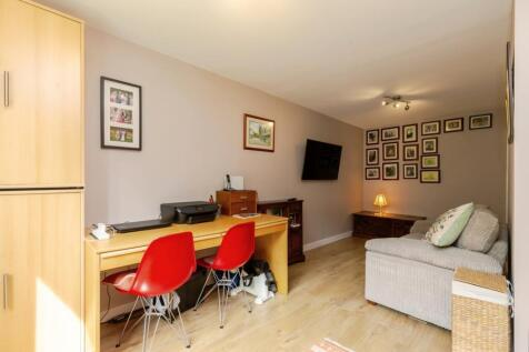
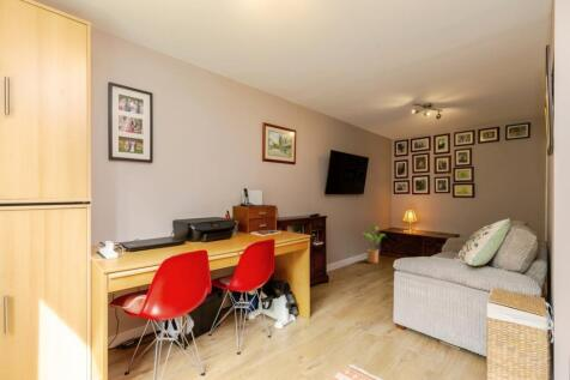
+ house plant [362,225,387,265]
